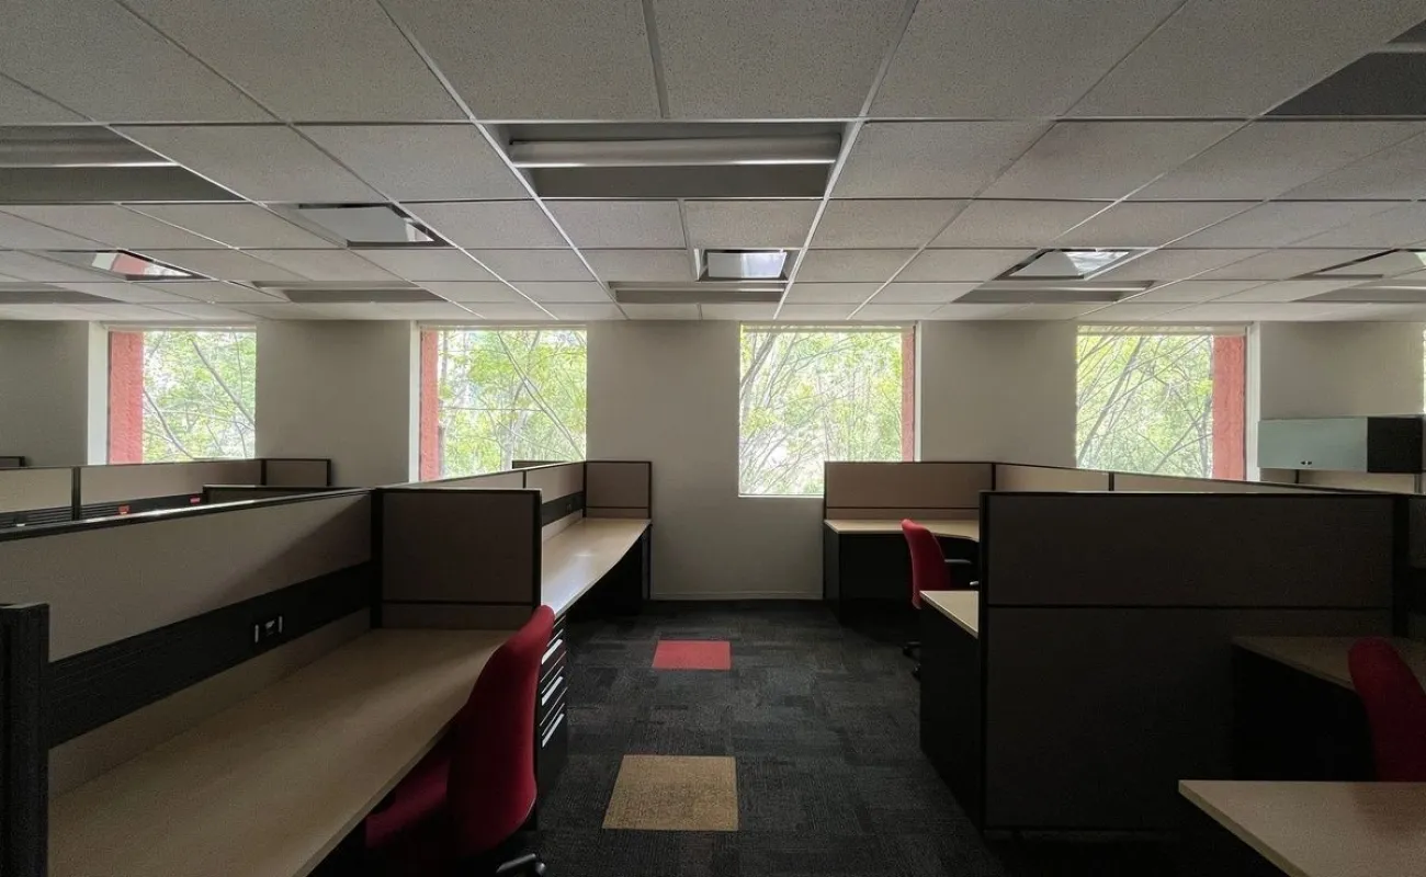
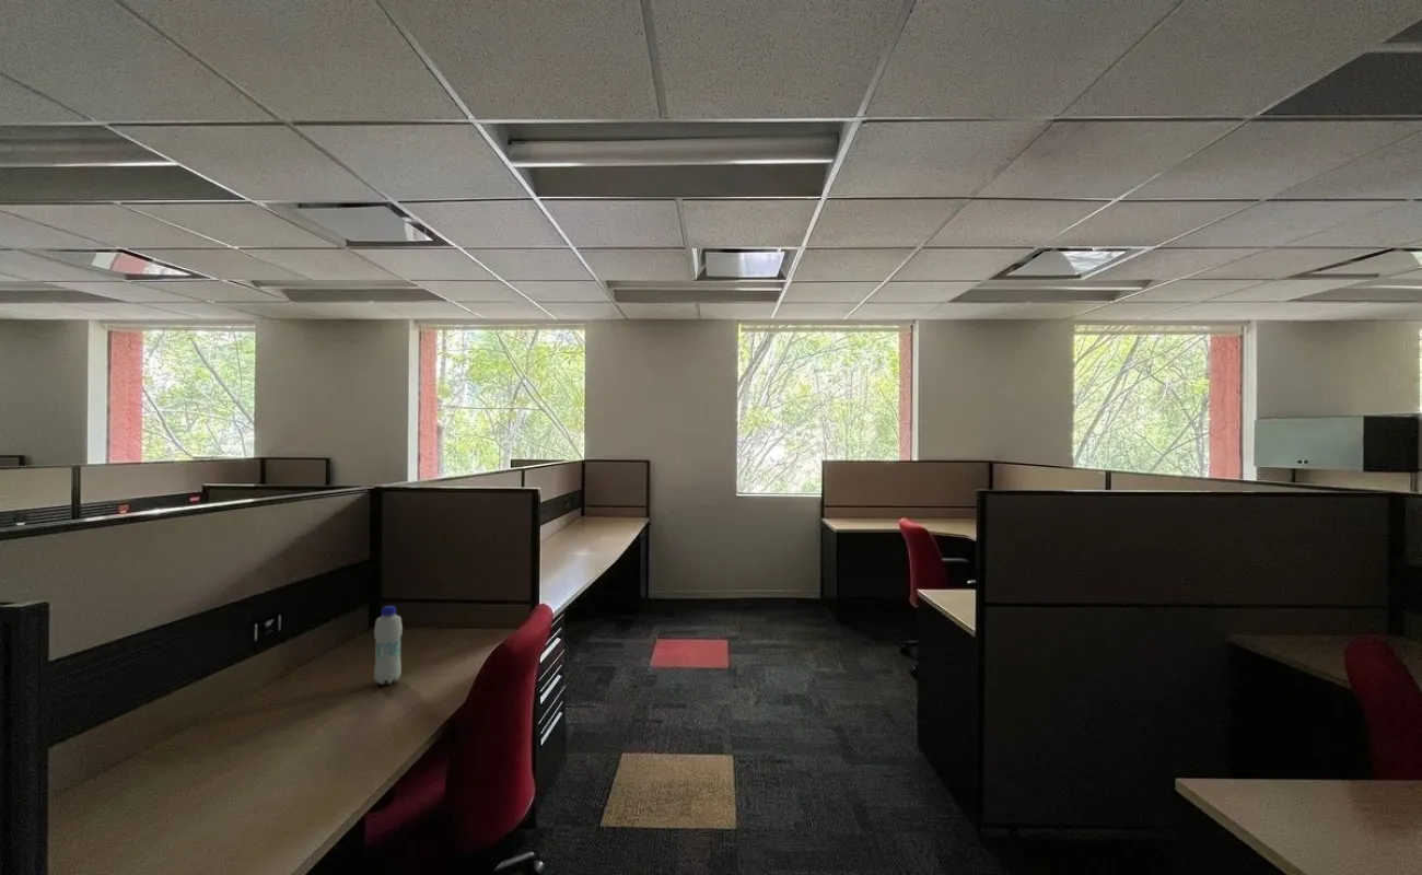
+ bottle [373,605,404,686]
